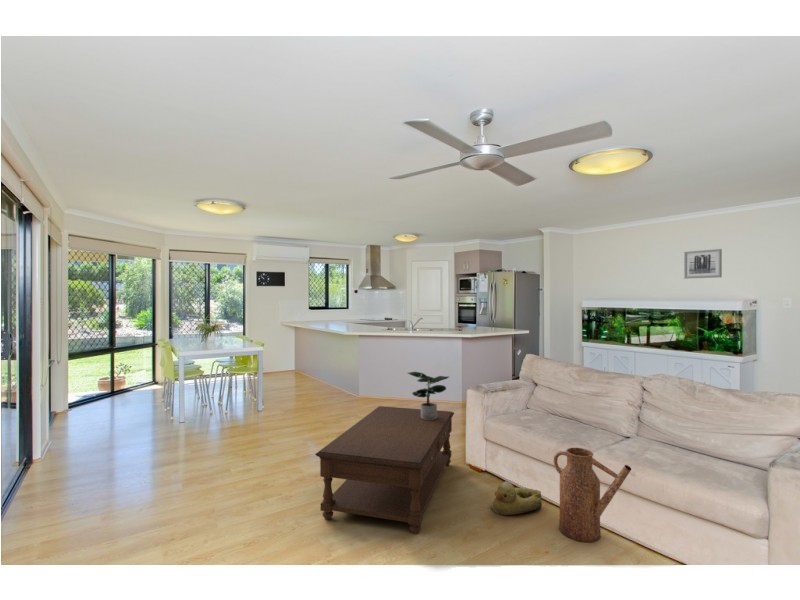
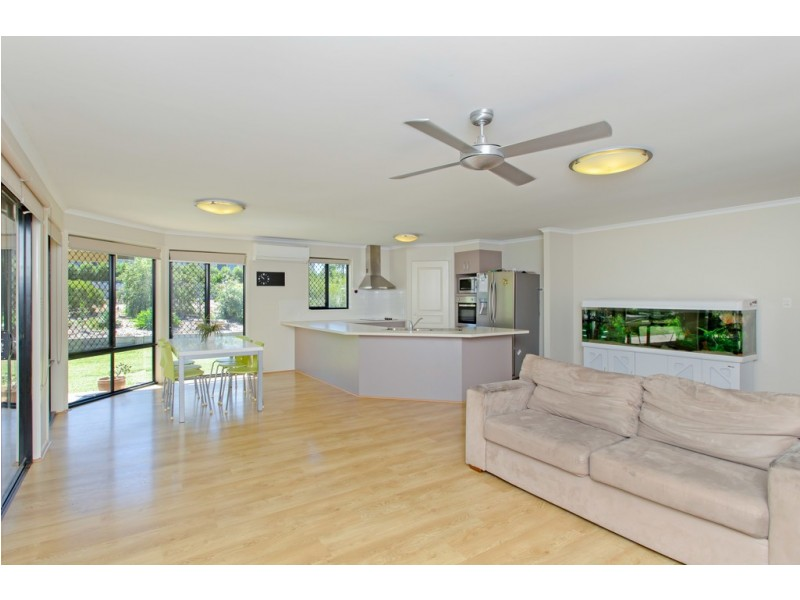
- wall art [683,248,723,280]
- rubber duck [490,480,543,516]
- coffee table [314,405,455,535]
- potted plant [407,371,450,420]
- watering can [553,447,632,543]
